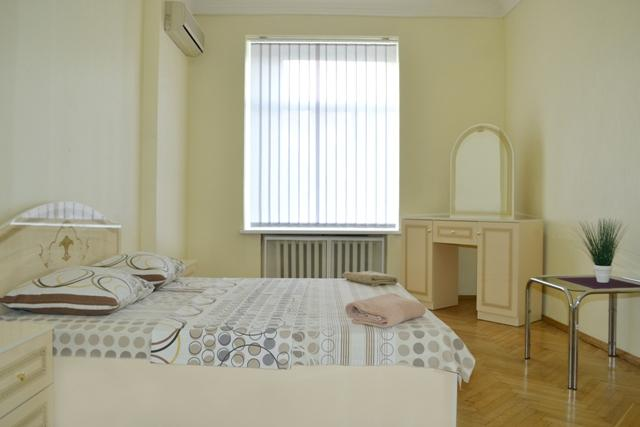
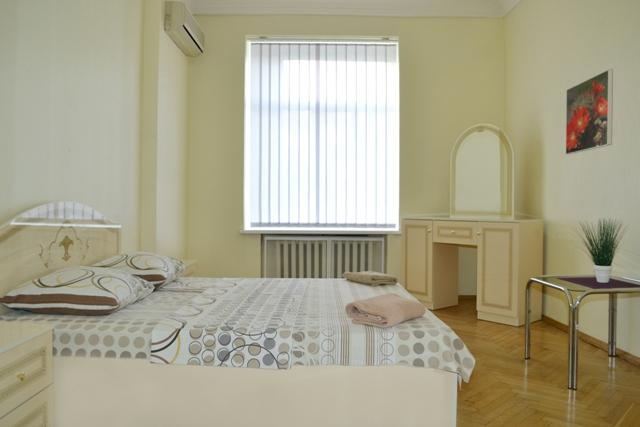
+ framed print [565,68,614,155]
